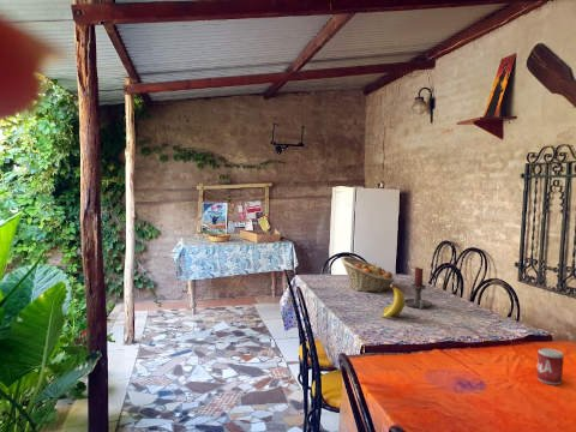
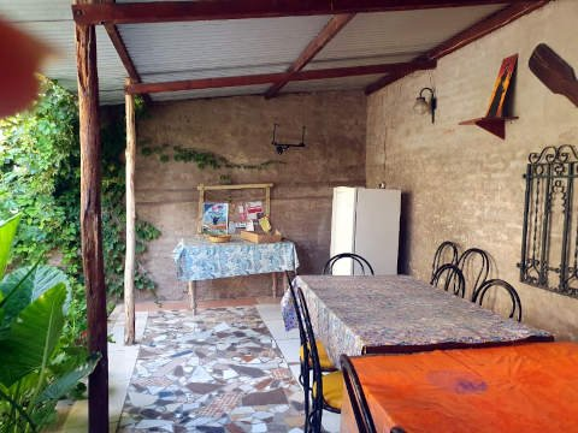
- beverage can [535,347,565,385]
- fruit basket [340,256,396,293]
- banana [380,283,406,319]
- candle holder [404,266,433,310]
